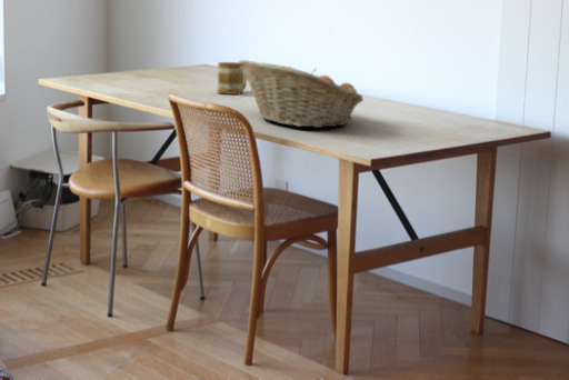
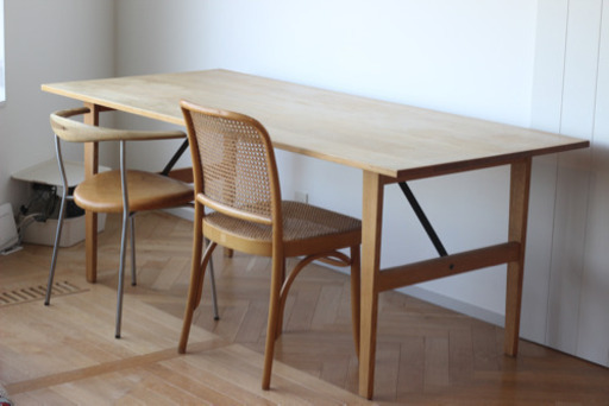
- fruit basket [238,59,365,129]
- mug [217,61,248,96]
